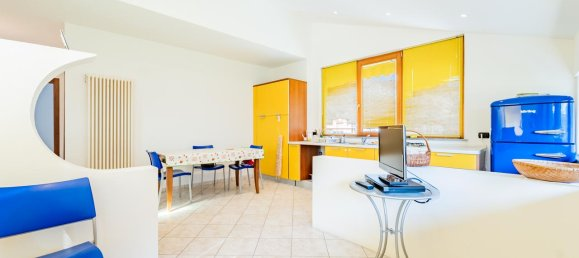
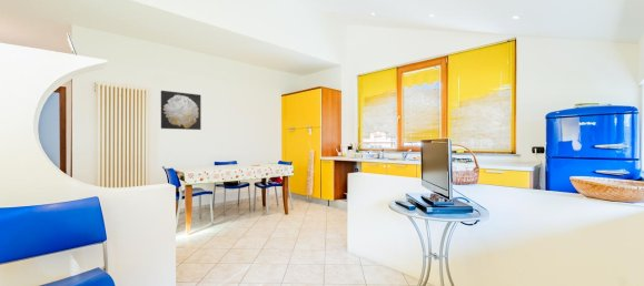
+ wall art [160,90,202,131]
